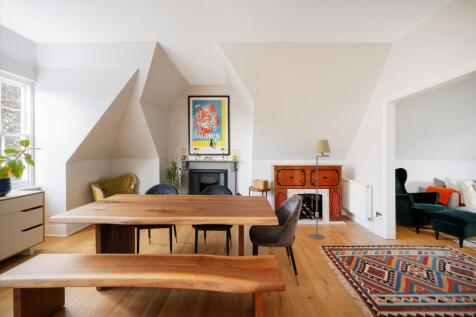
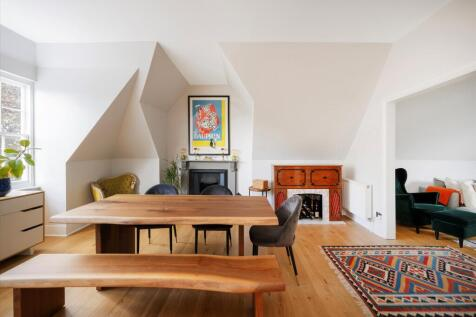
- floor lamp [309,139,332,240]
